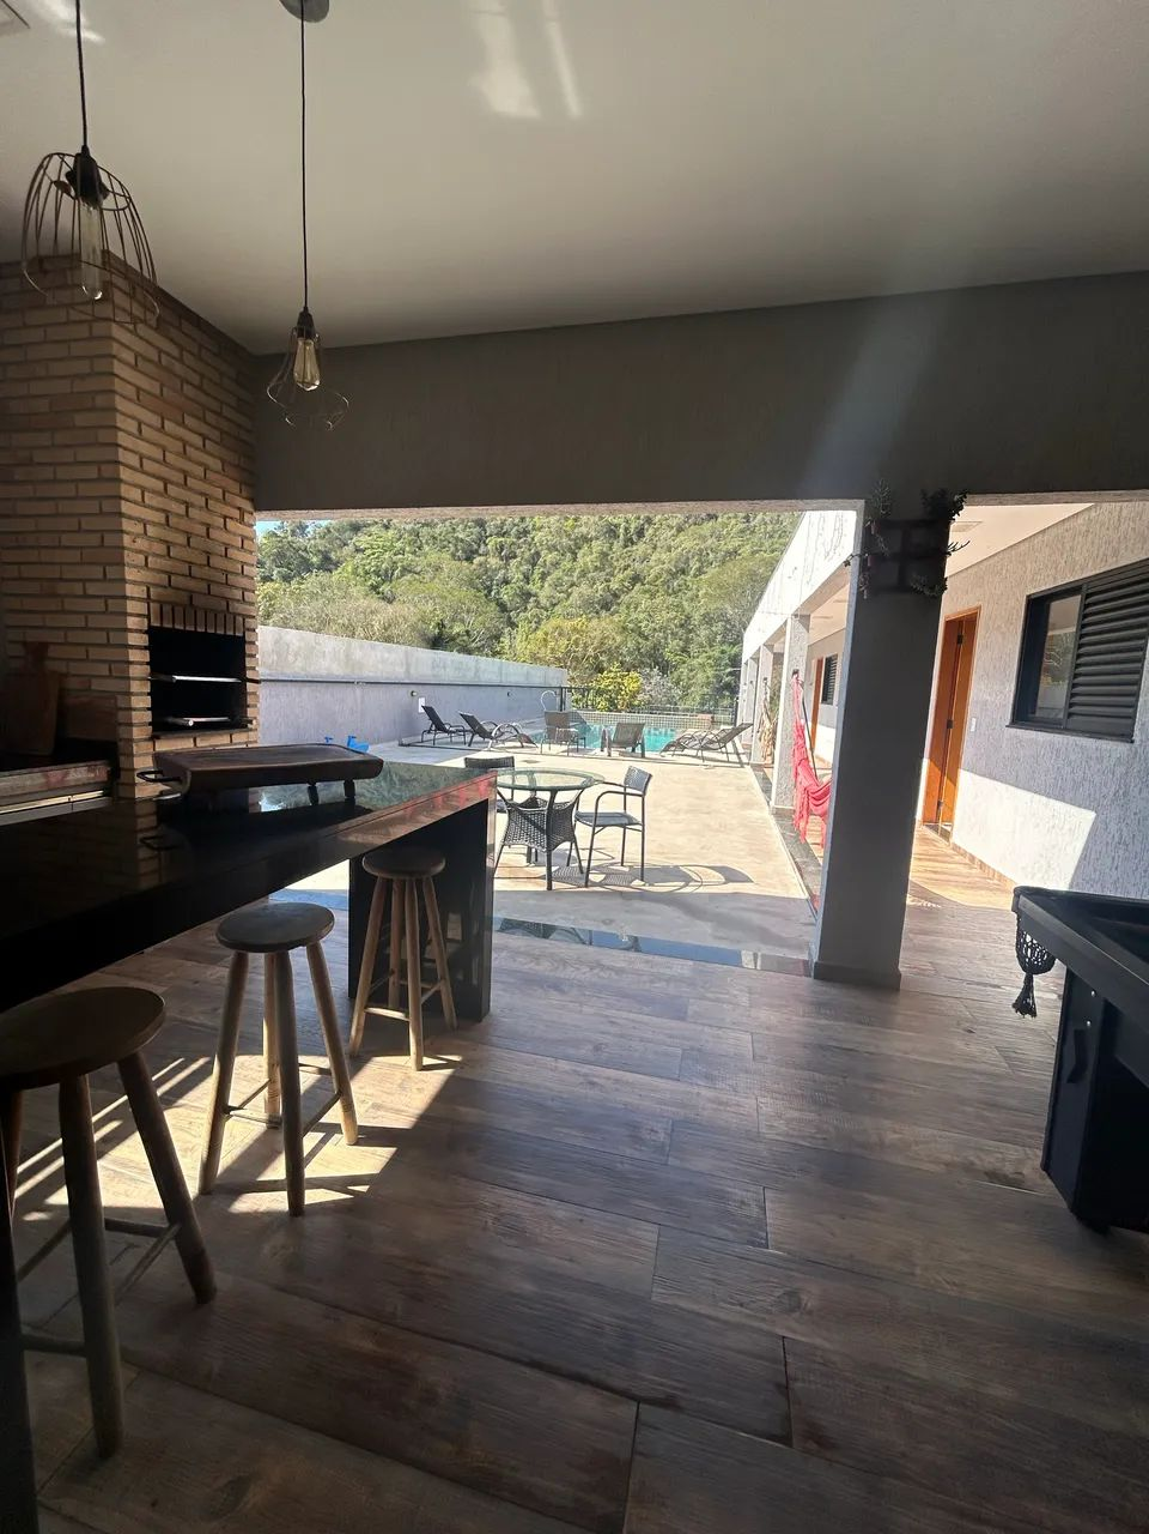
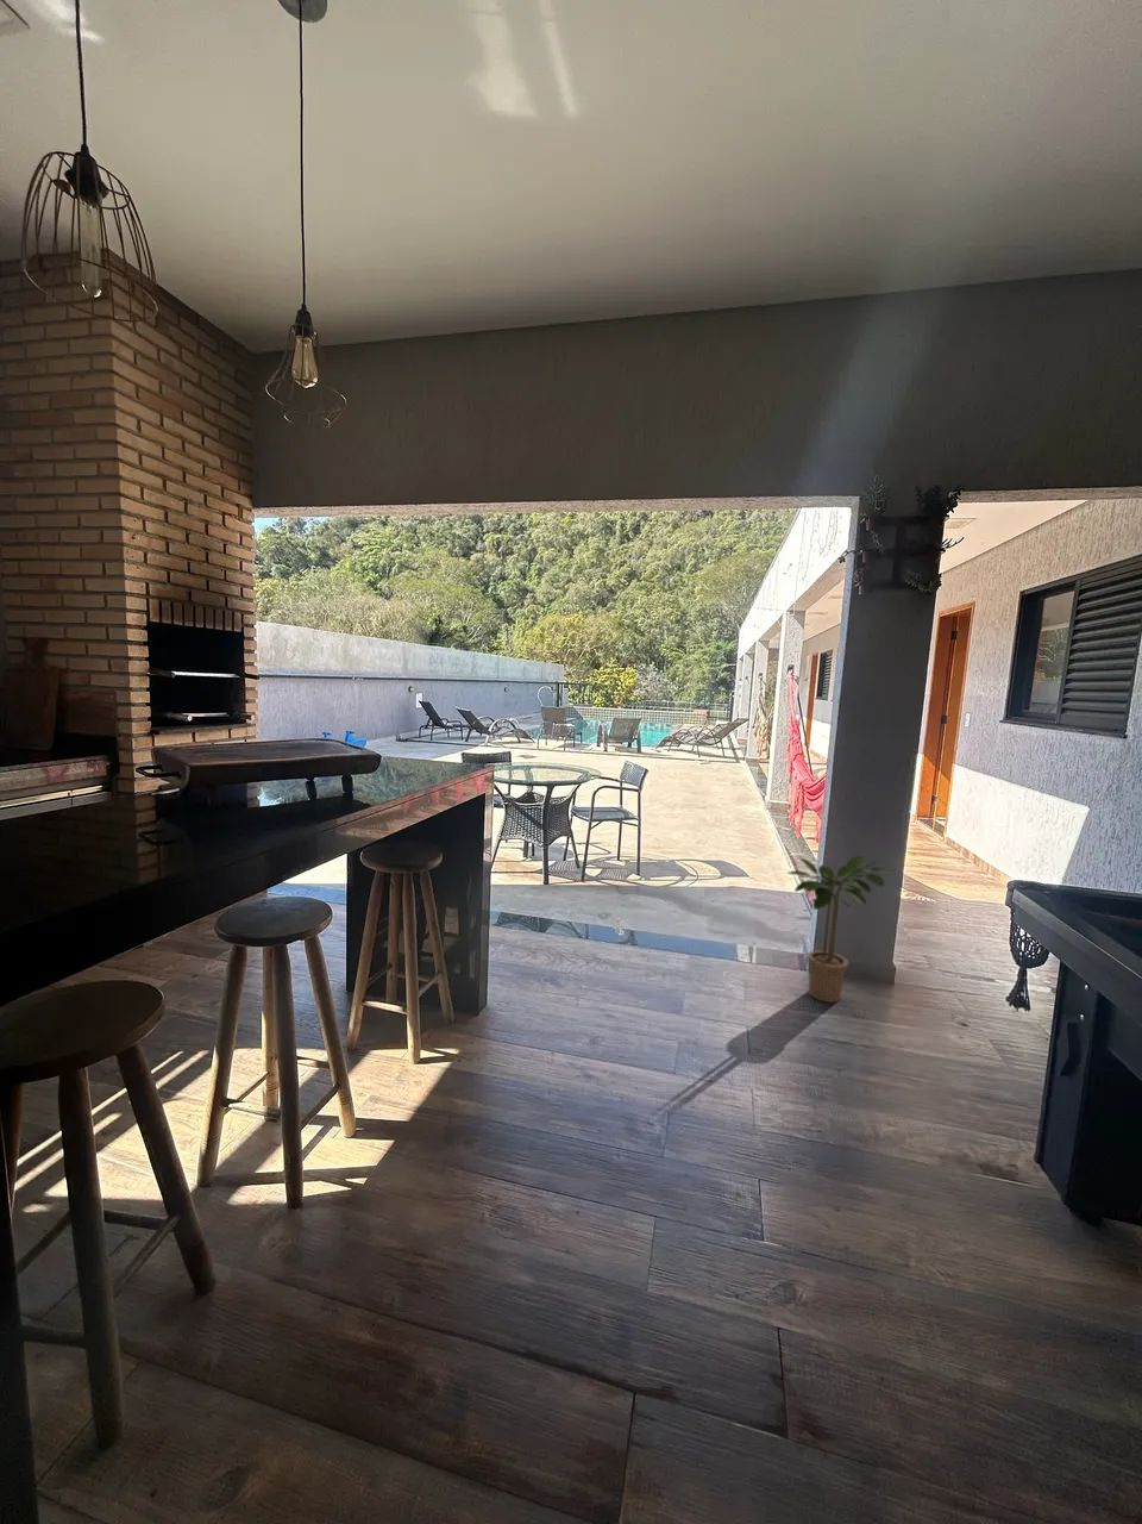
+ potted plant [786,854,896,1003]
